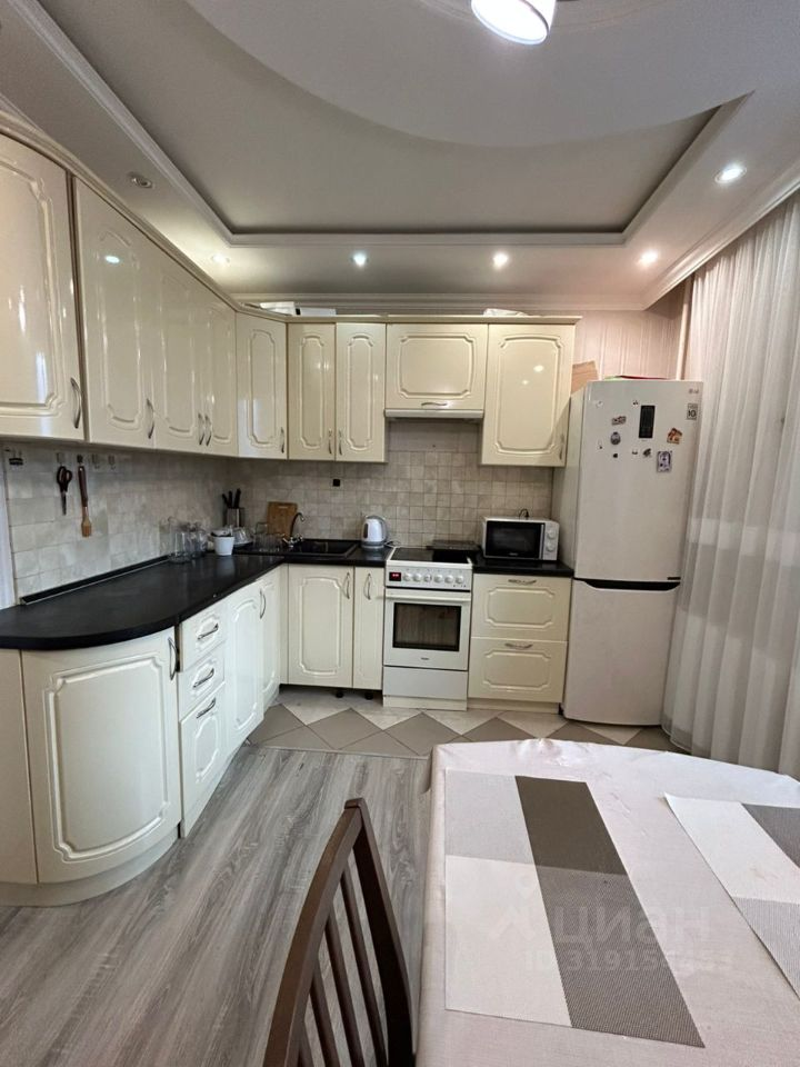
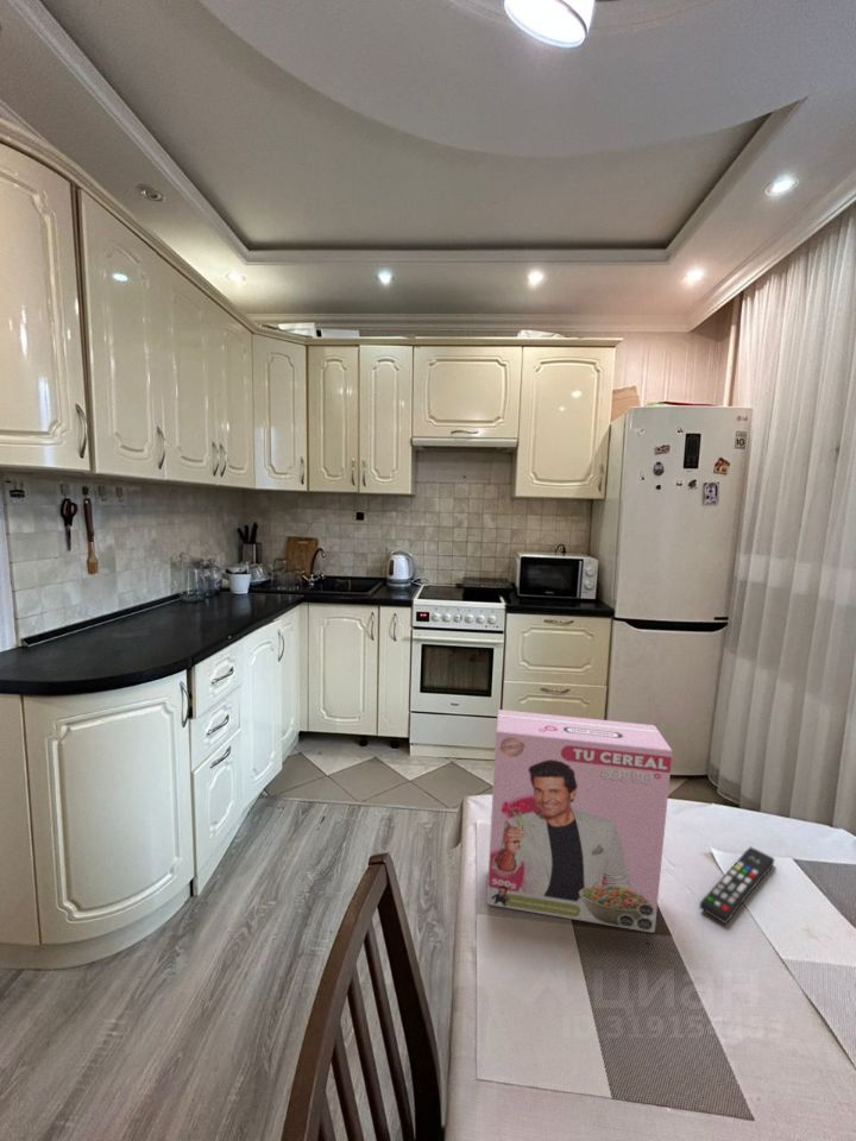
+ cereal box [486,708,673,934]
+ remote control [698,846,775,926]
